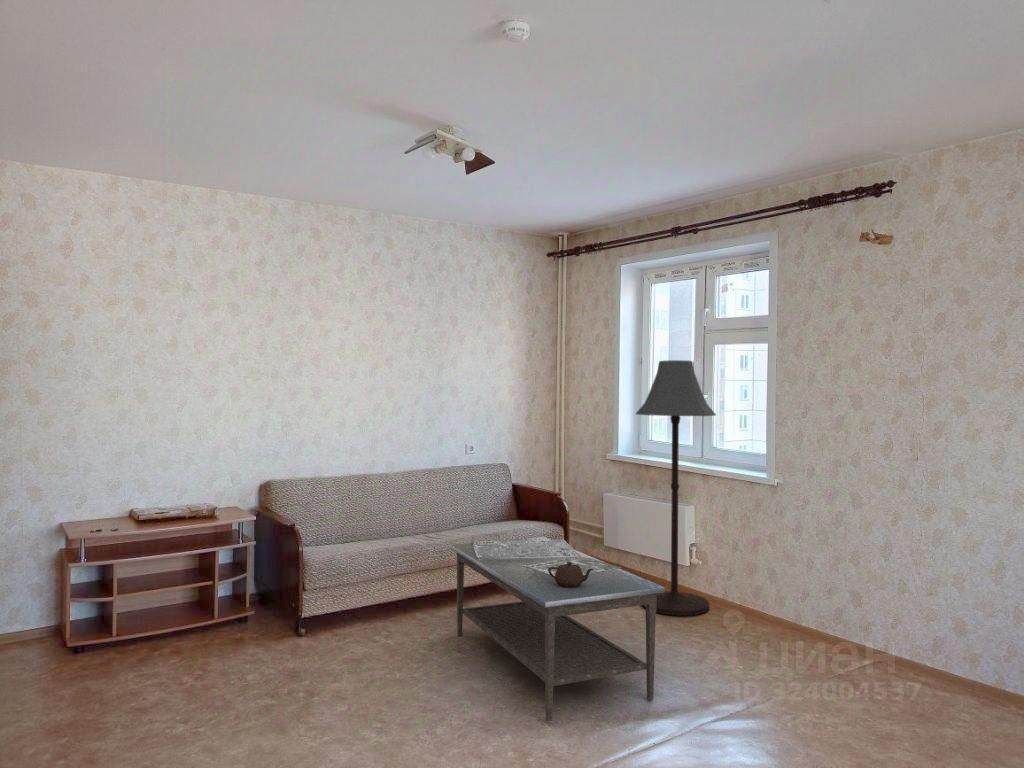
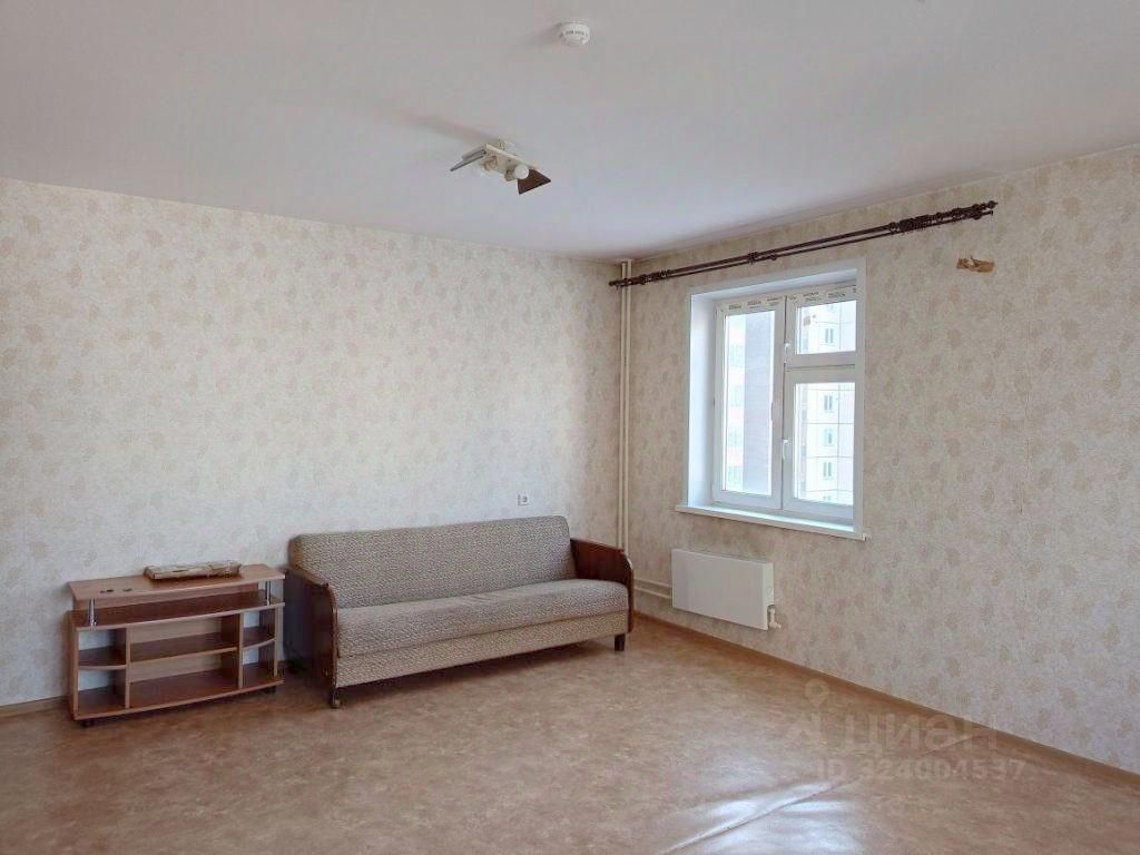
- coffee table [450,536,666,722]
- floor lamp [635,359,717,617]
